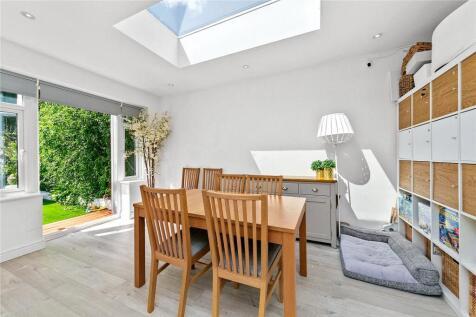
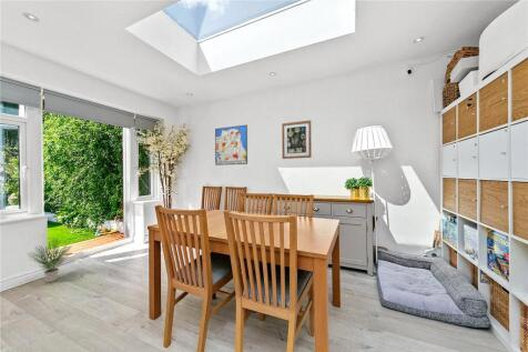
+ wall art [281,119,313,160]
+ potted plant [26,237,73,283]
+ wall art [214,124,248,167]
